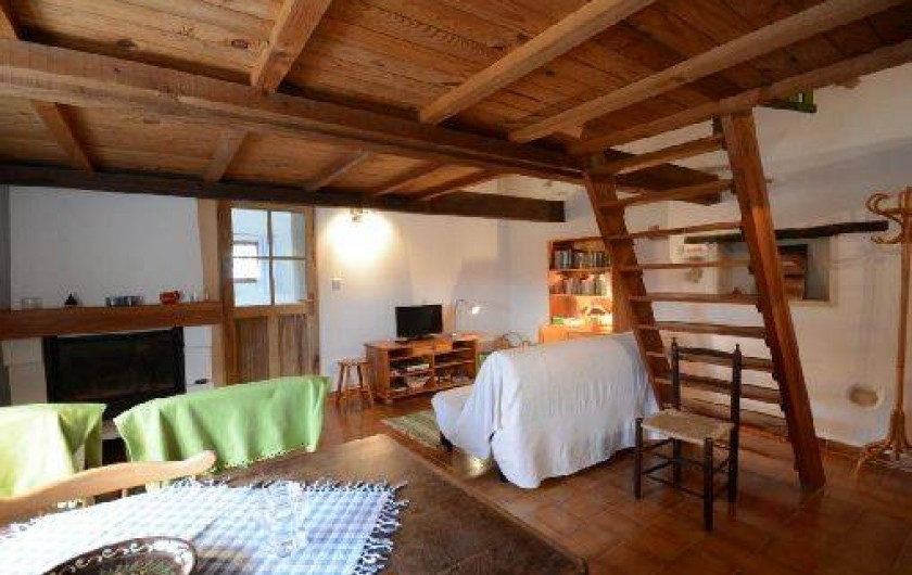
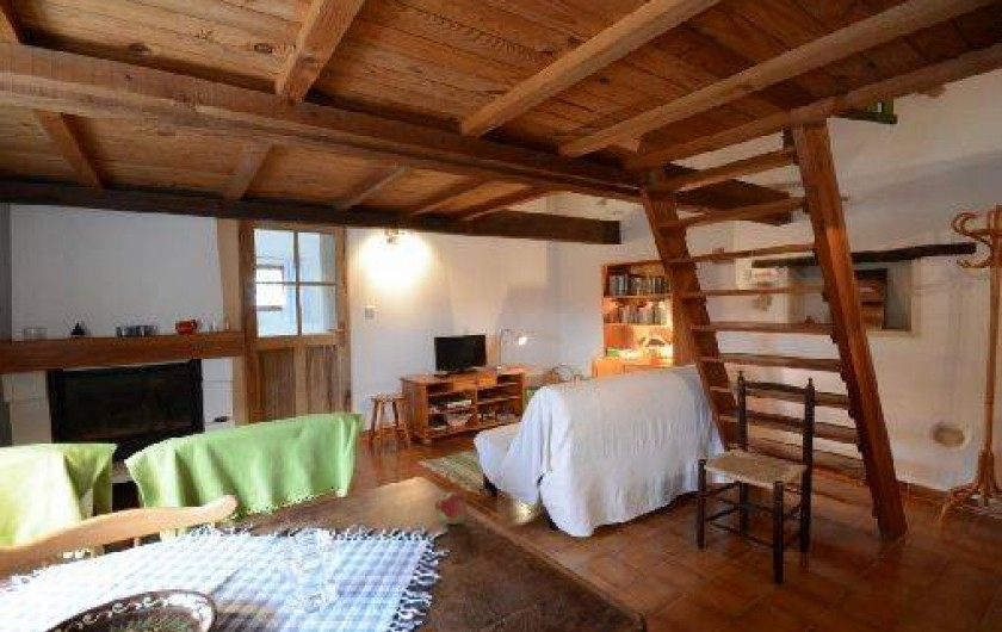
+ fruit [434,491,468,526]
